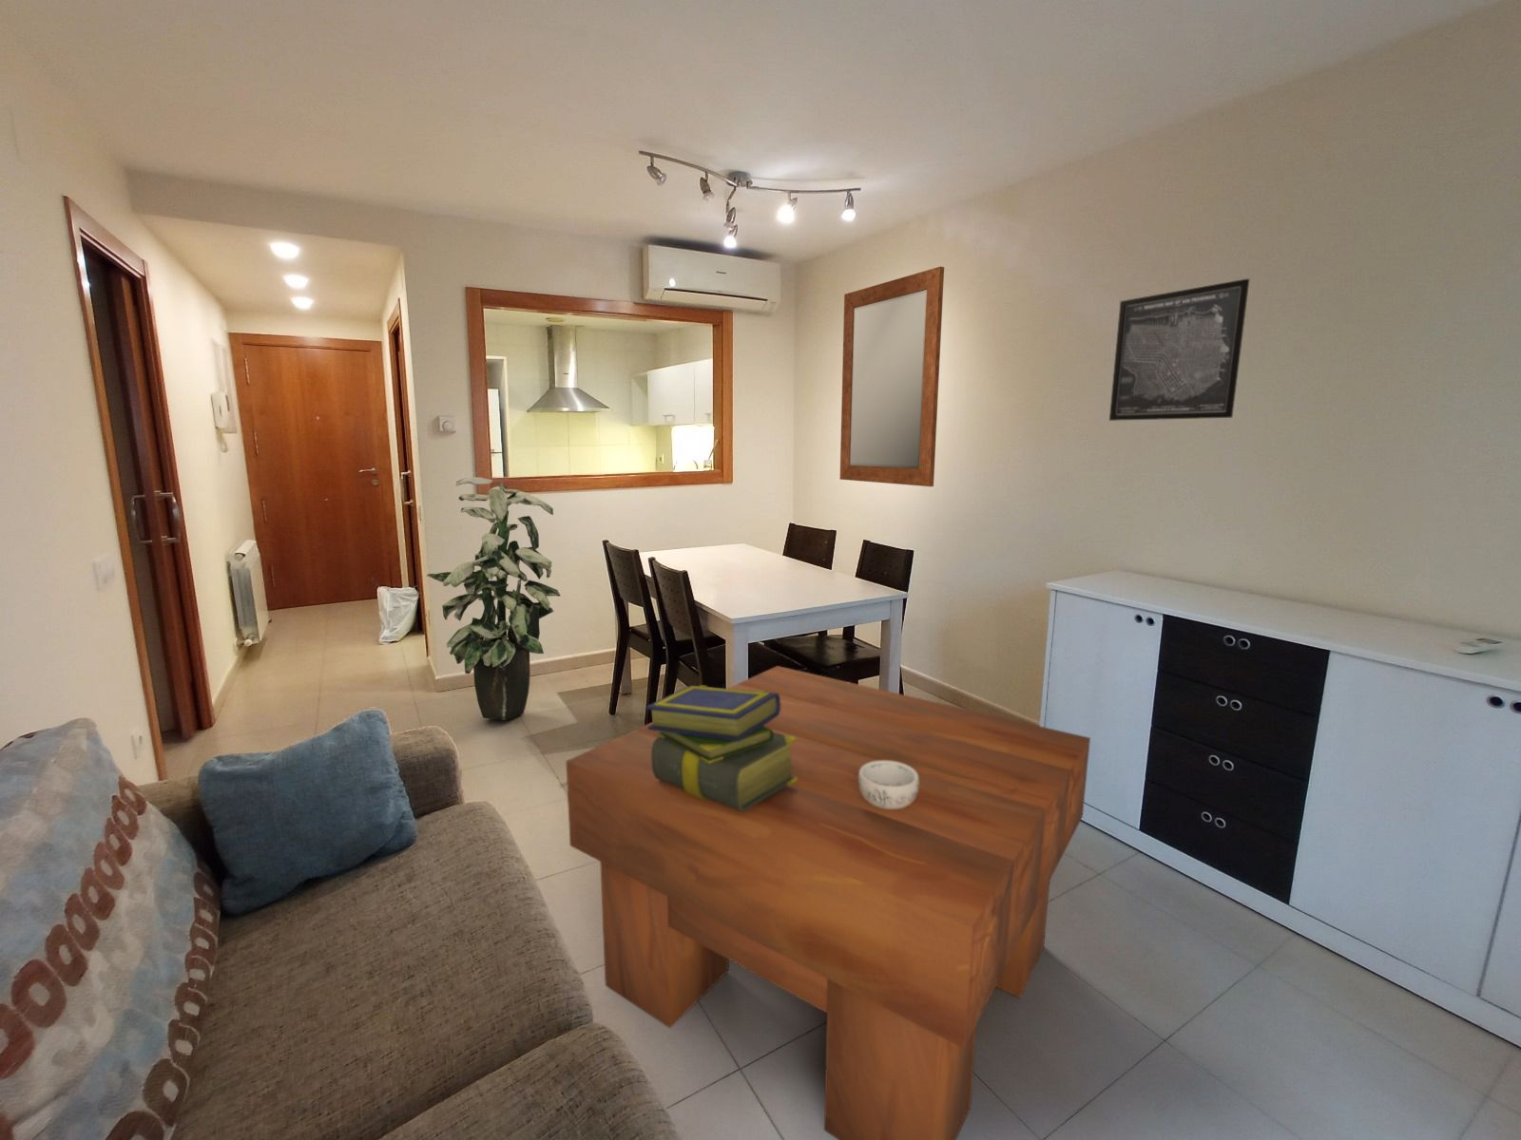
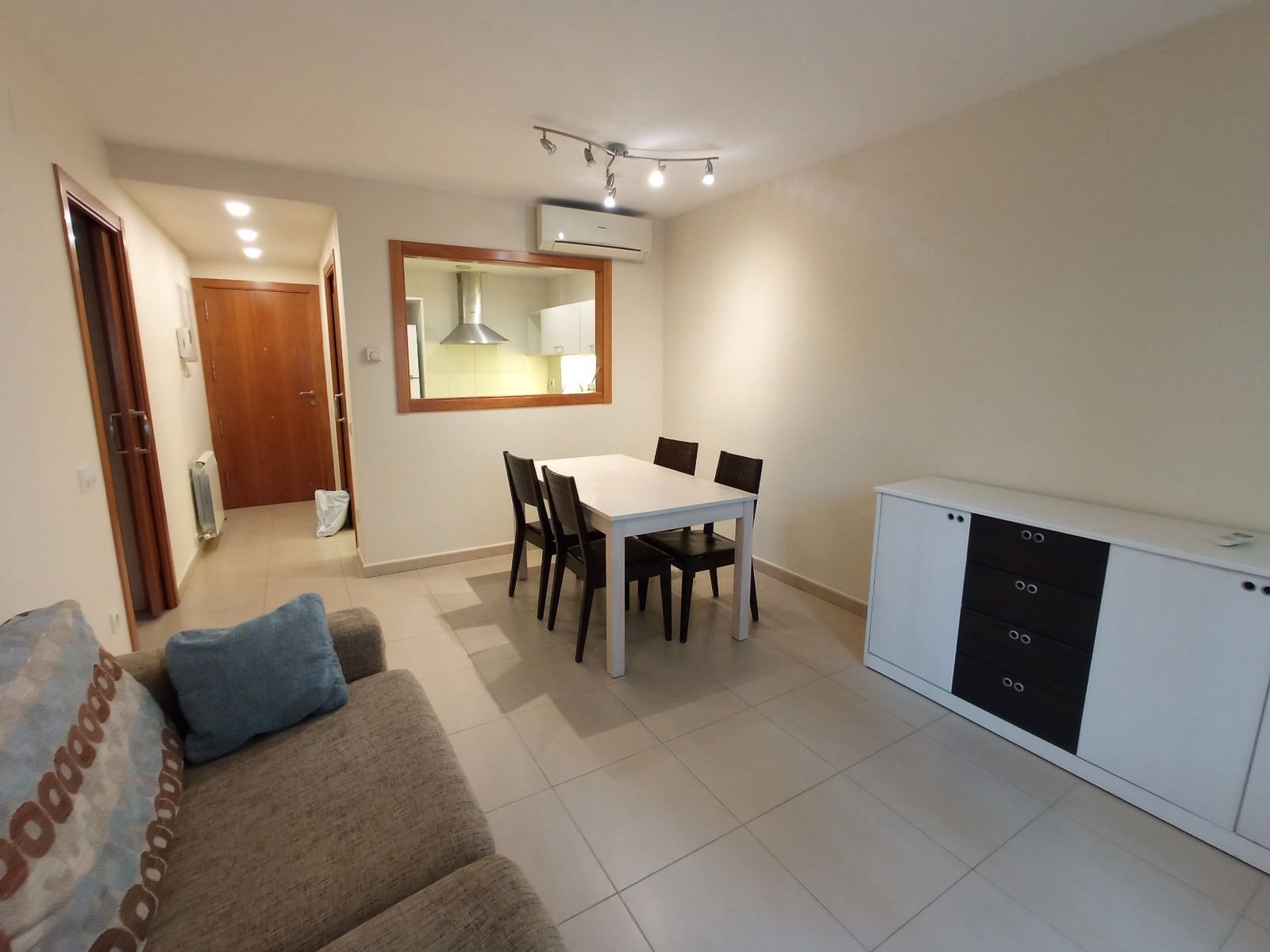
- mirror [840,266,945,487]
- coffee table [564,665,1091,1140]
- wall art [1109,278,1250,422]
- indoor plant [426,475,560,721]
- stack of books [646,684,798,812]
- decorative bowl [859,760,920,809]
